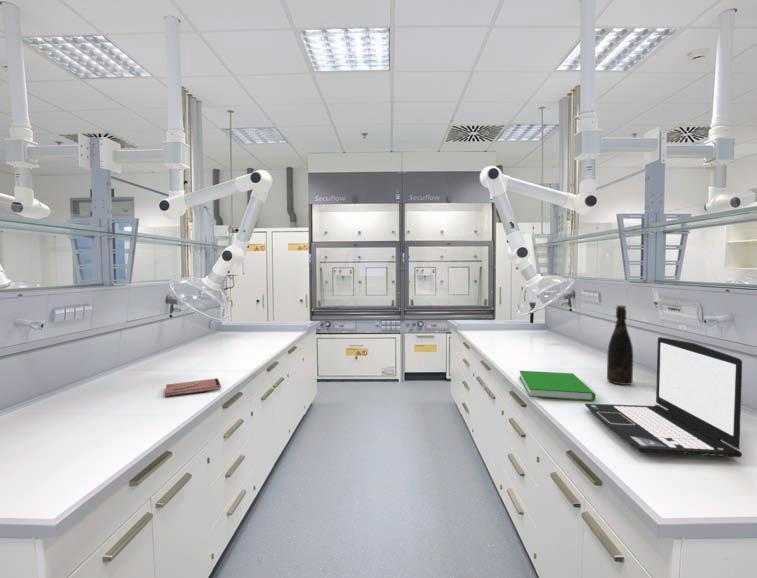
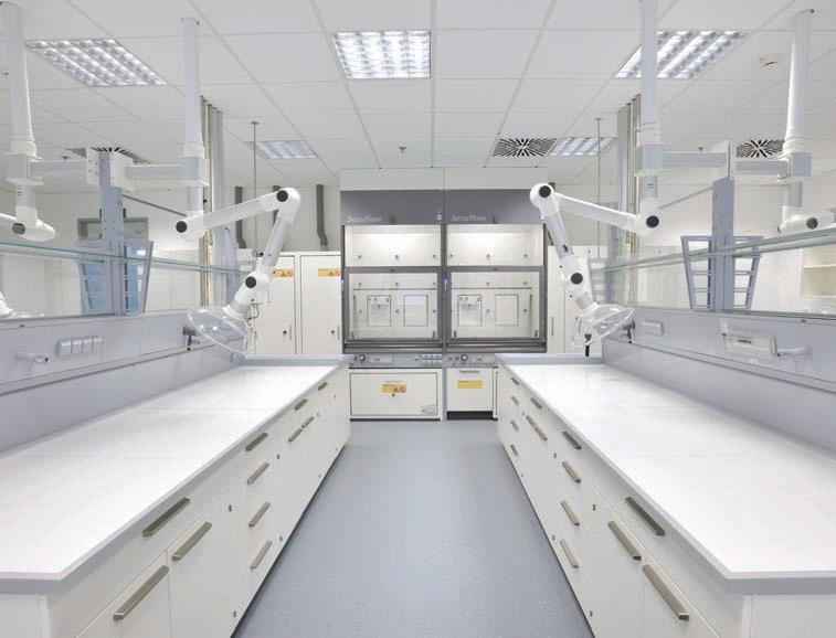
- laptop [584,336,743,459]
- notebook [164,377,222,398]
- bottle [606,304,634,386]
- book [519,370,597,402]
